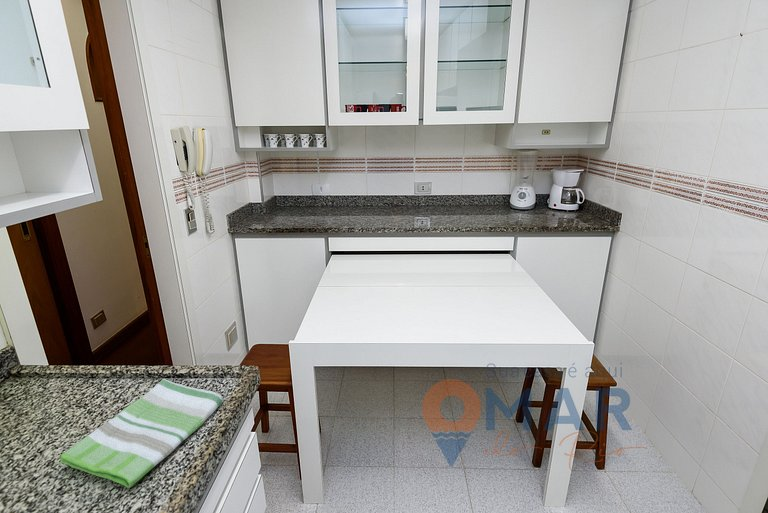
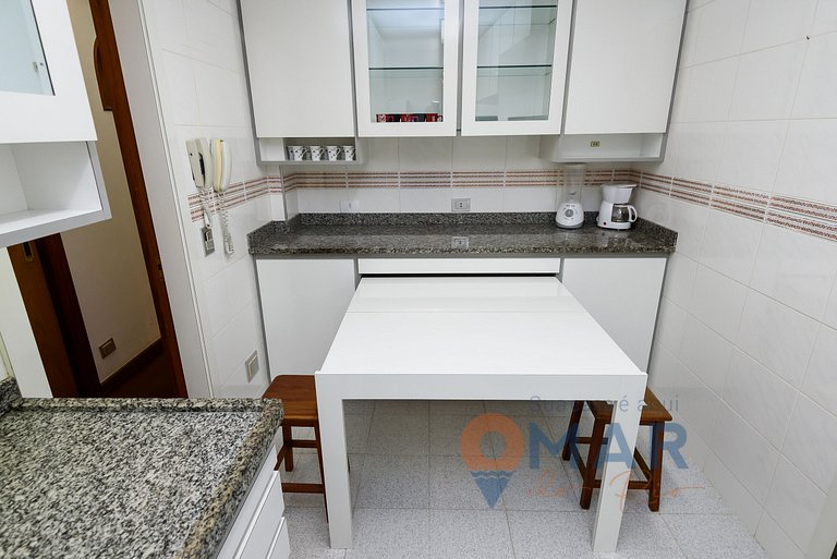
- dish towel [59,378,224,489]
